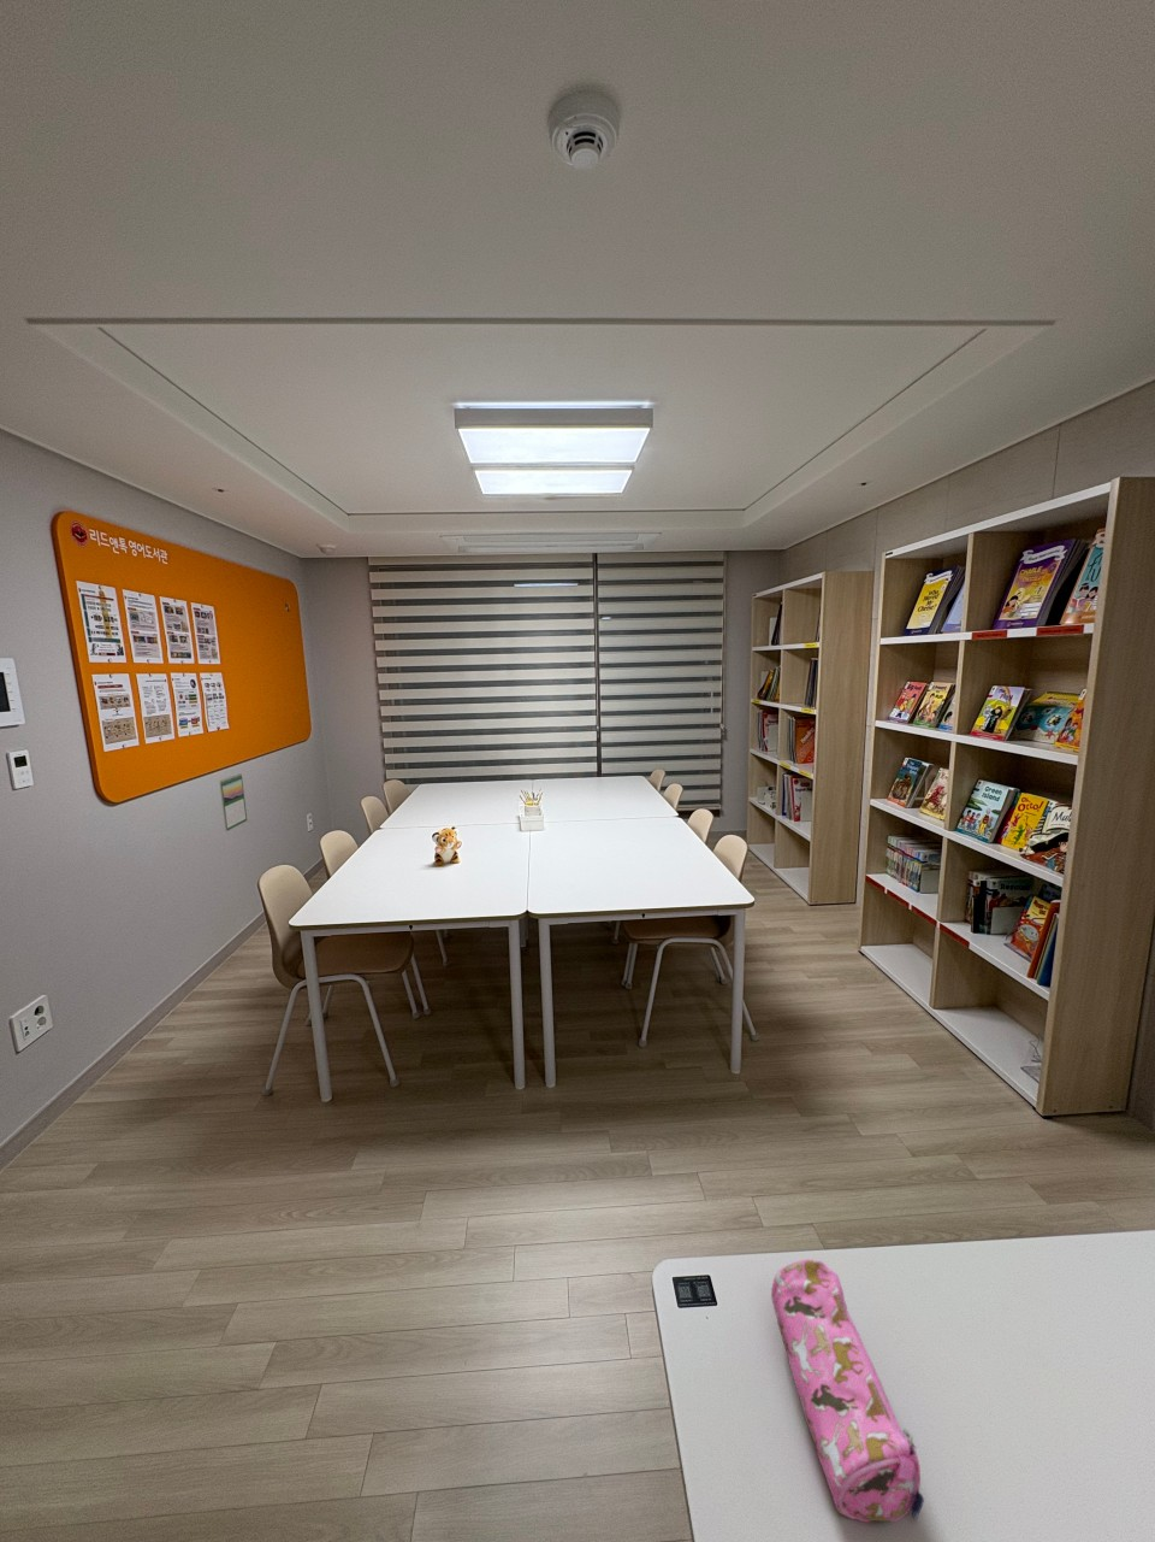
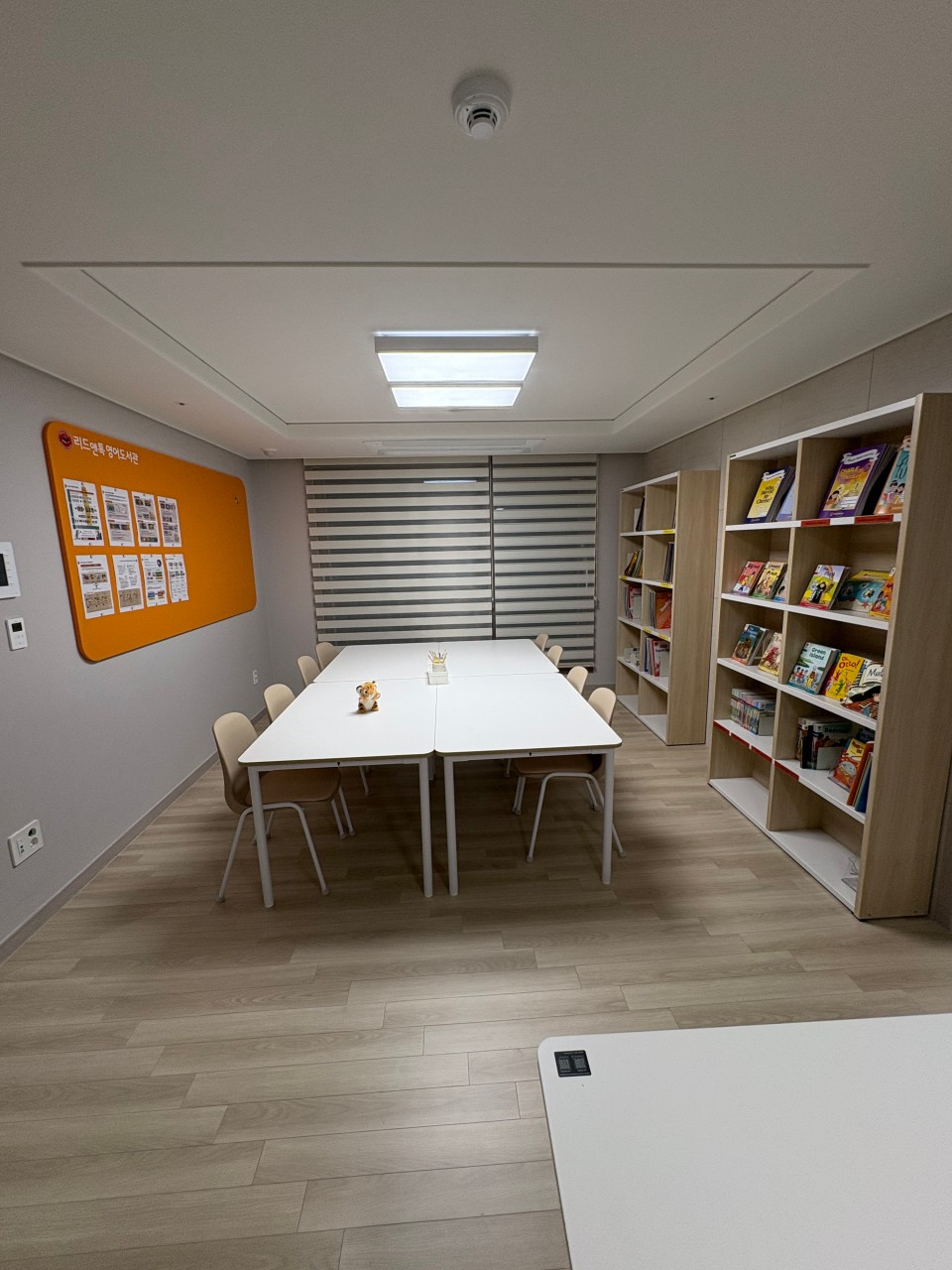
- calendar [218,772,247,833]
- pencil case [770,1258,926,1523]
